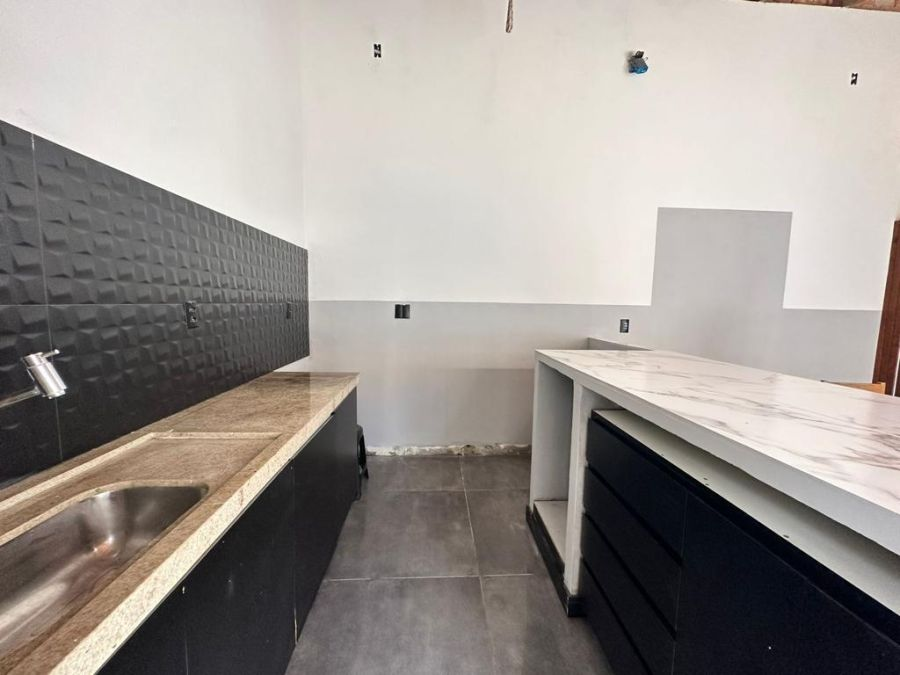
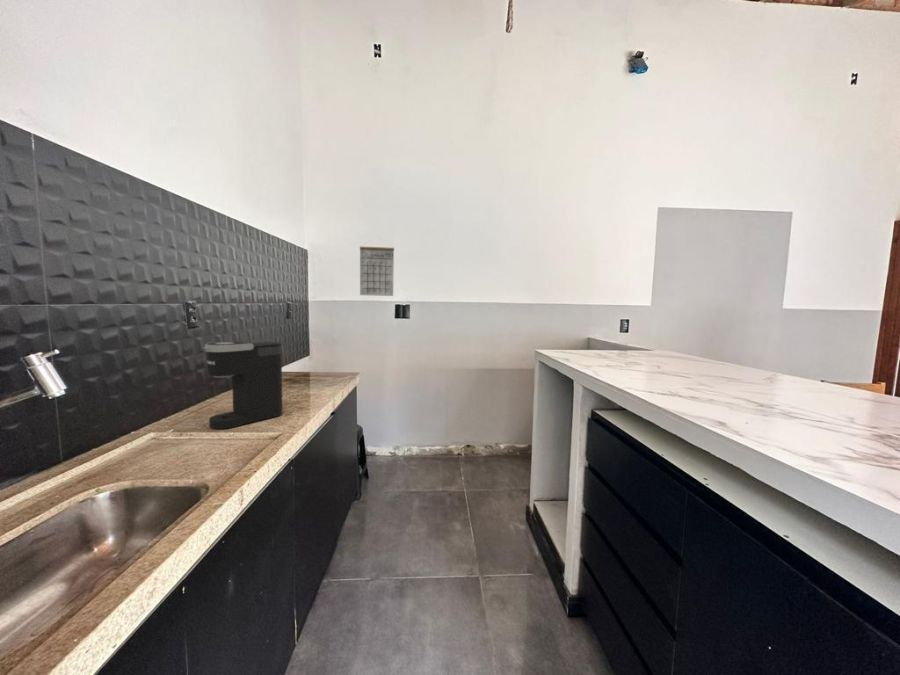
+ calendar [359,236,395,297]
+ coffee maker [202,340,283,430]
